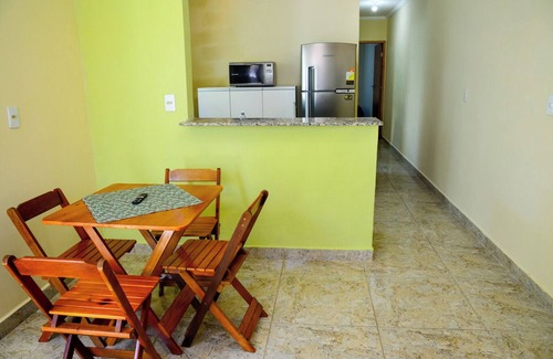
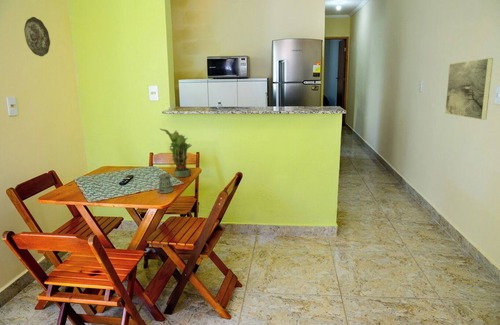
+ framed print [444,57,494,121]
+ decorative plate [23,16,51,57]
+ pepper shaker [156,172,175,194]
+ potted plant [159,127,193,178]
